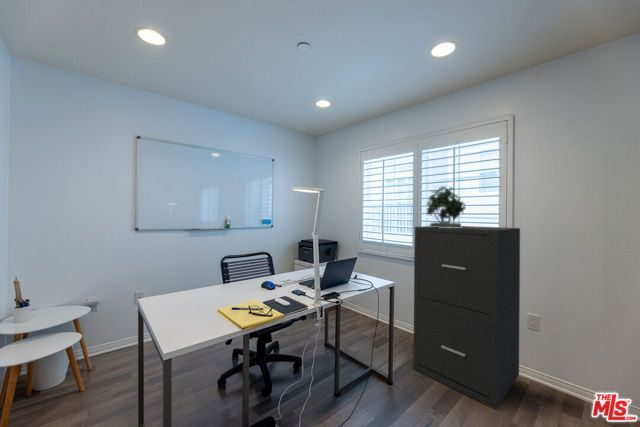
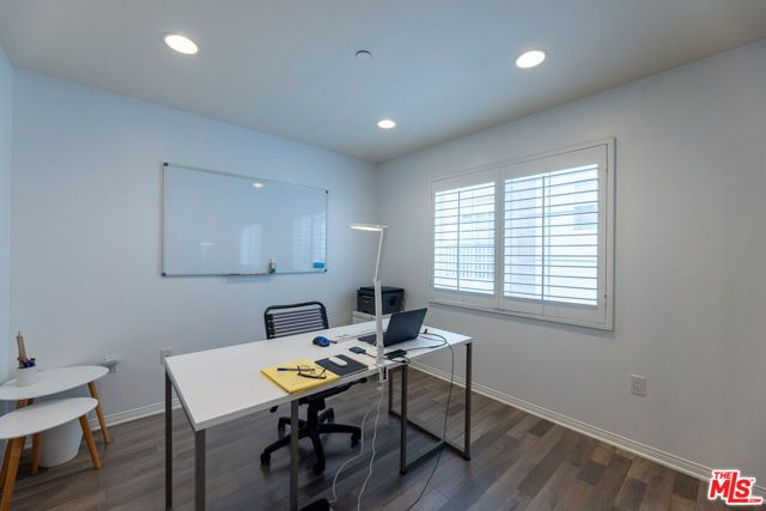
- filing cabinet [412,225,521,411]
- potted plant [425,184,467,228]
